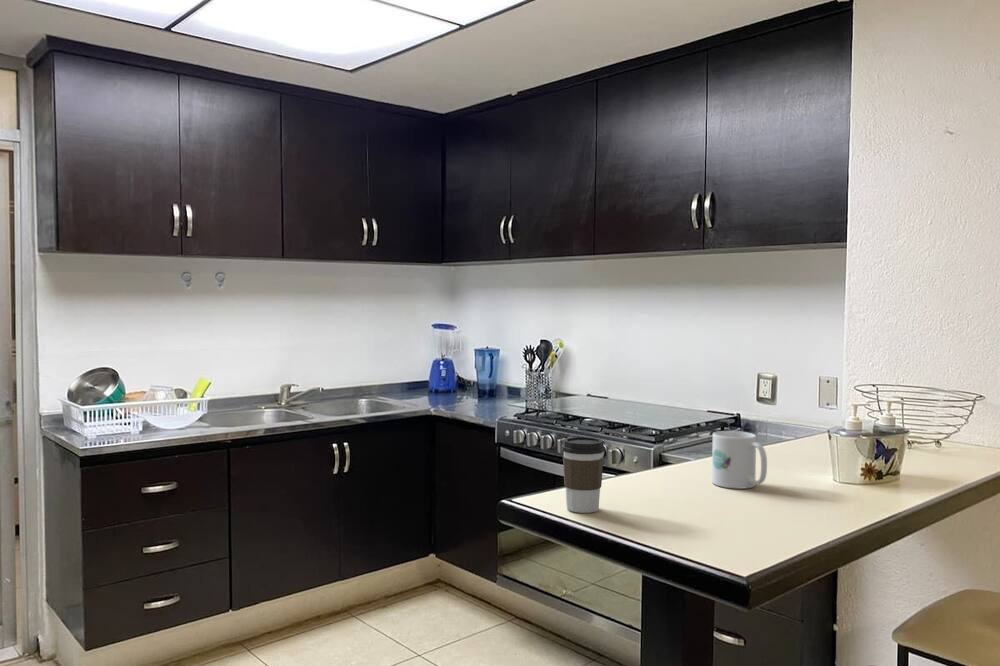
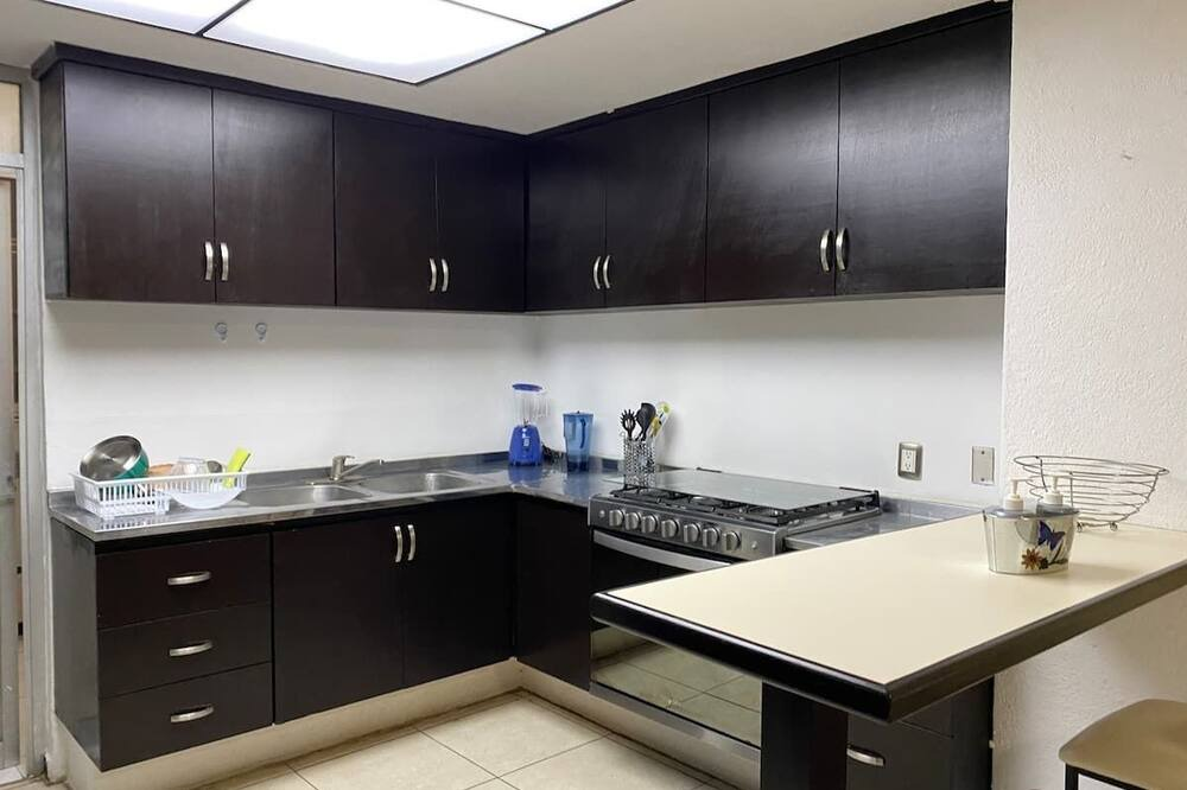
- mug [711,430,768,490]
- coffee cup [561,436,606,514]
